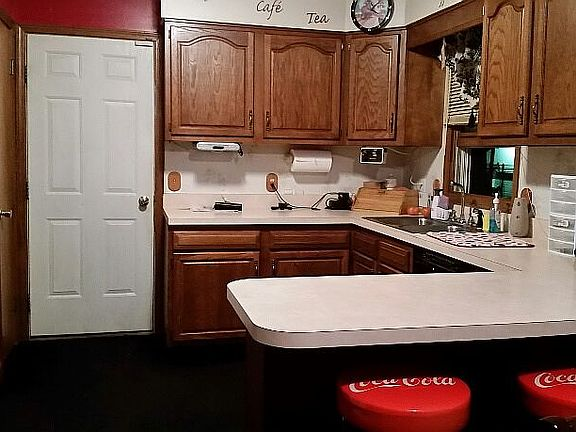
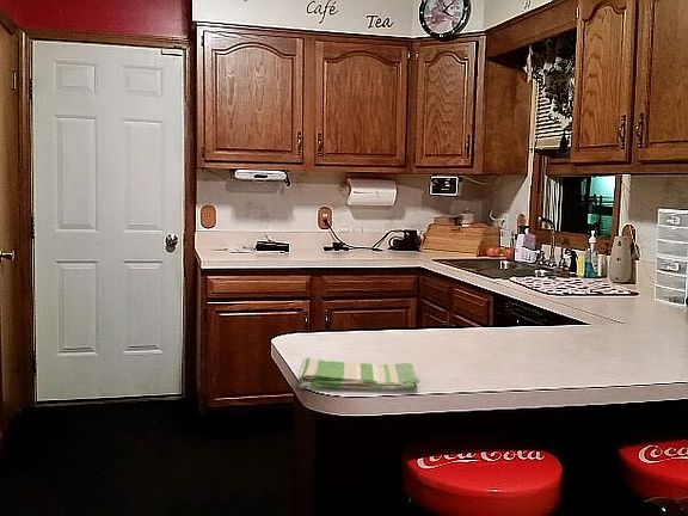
+ dish towel [297,356,420,392]
